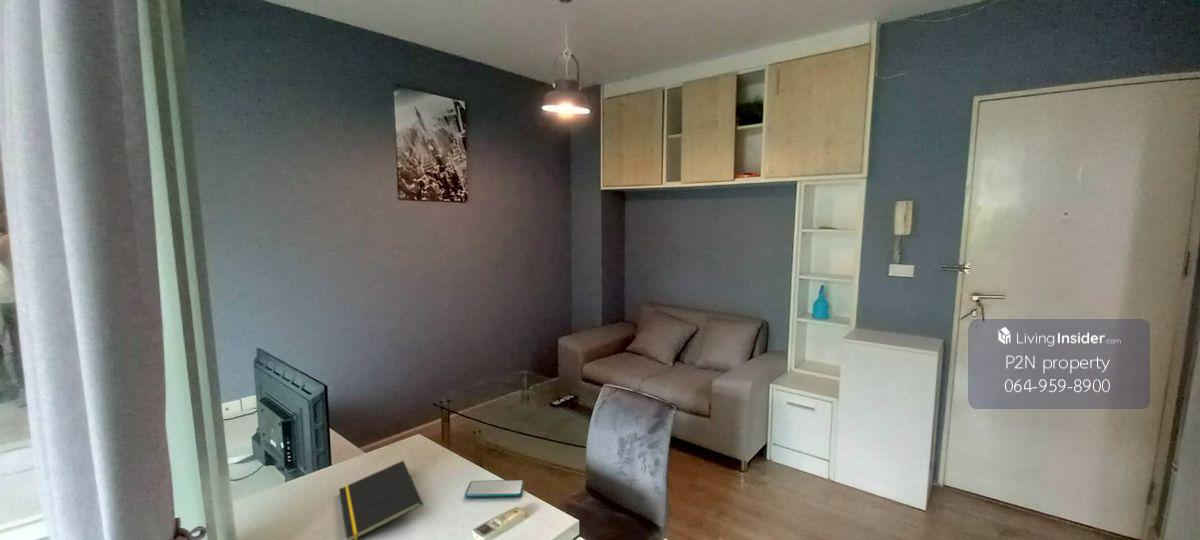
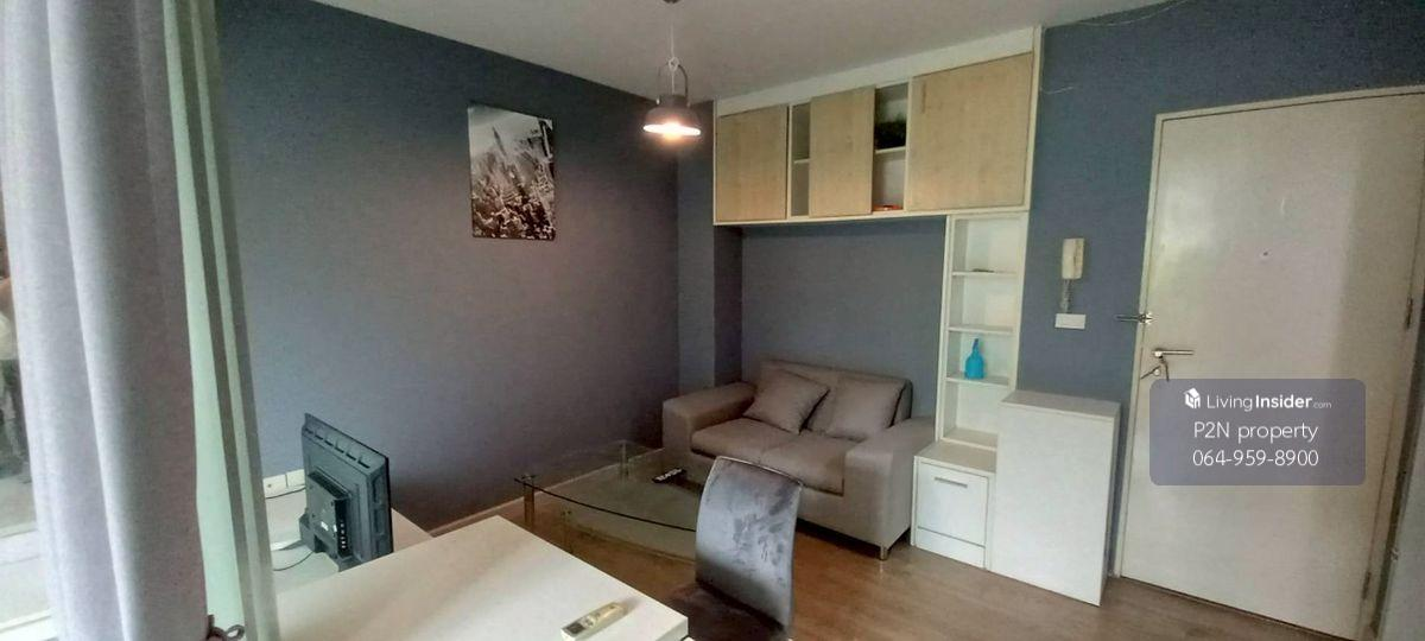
- notepad [338,460,424,540]
- smartphone [464,479,525,498]
